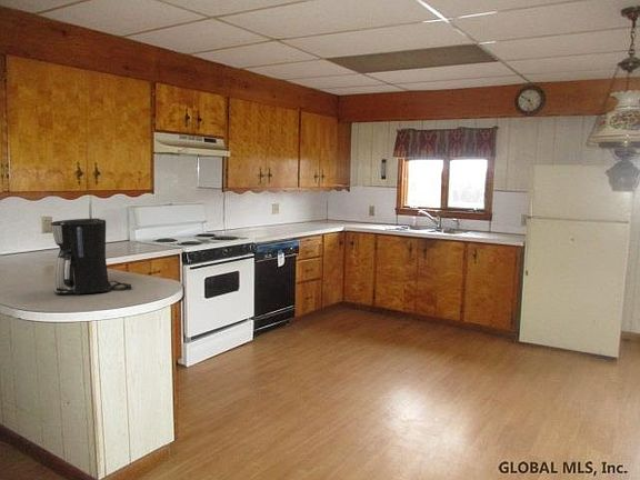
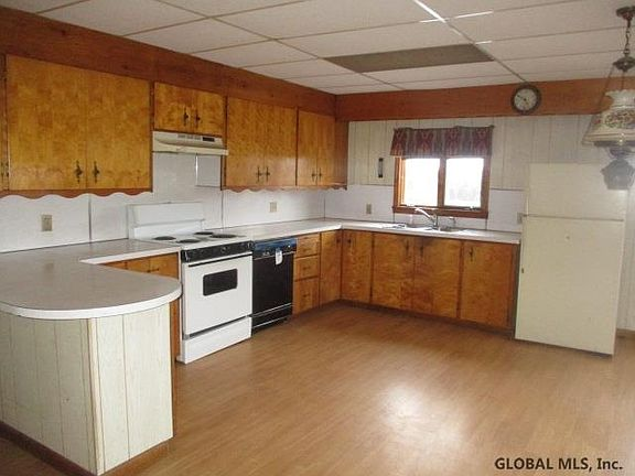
- coffee maker [49,218,132,296]
